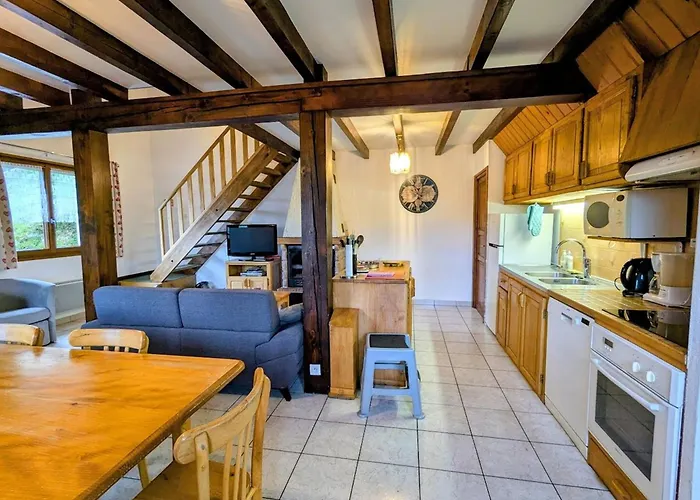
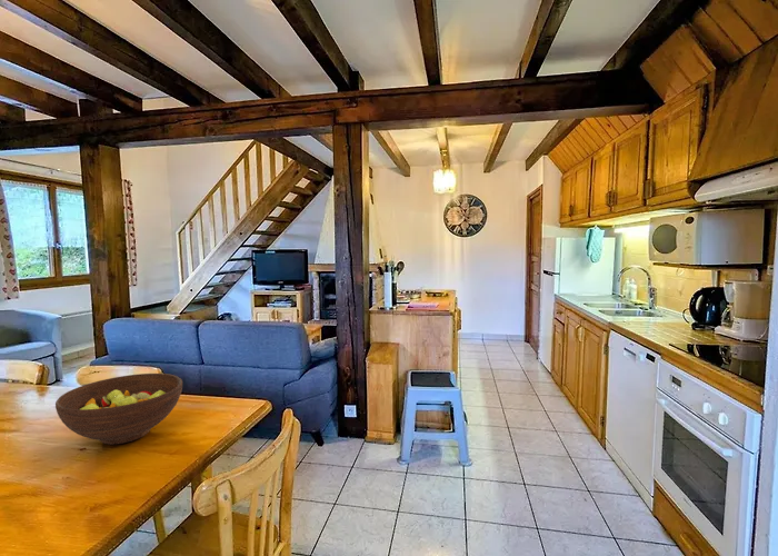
+ fruit bowl [54,373,183,446]
